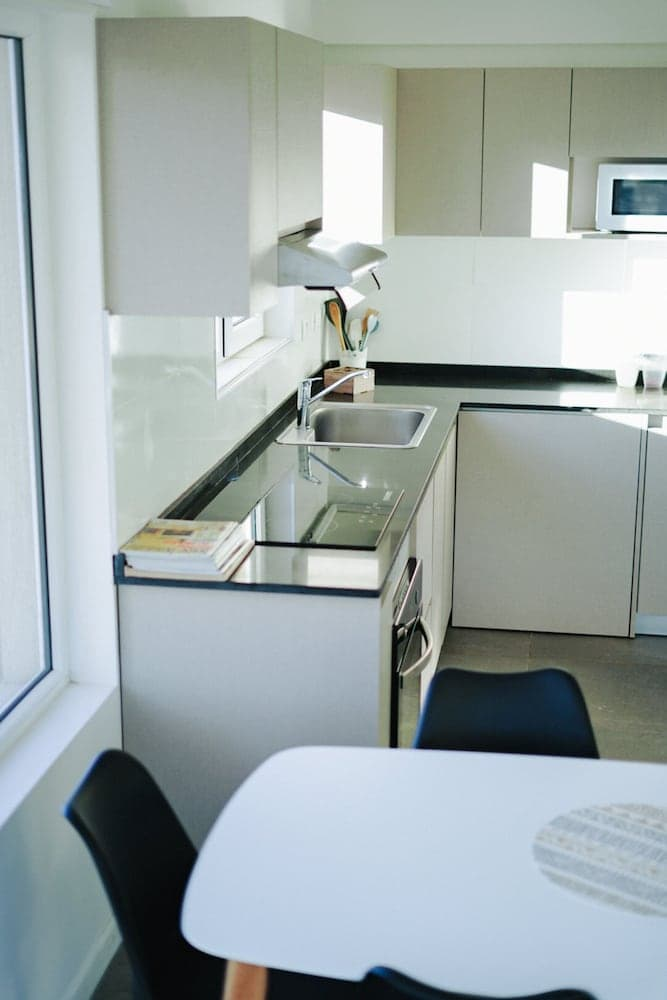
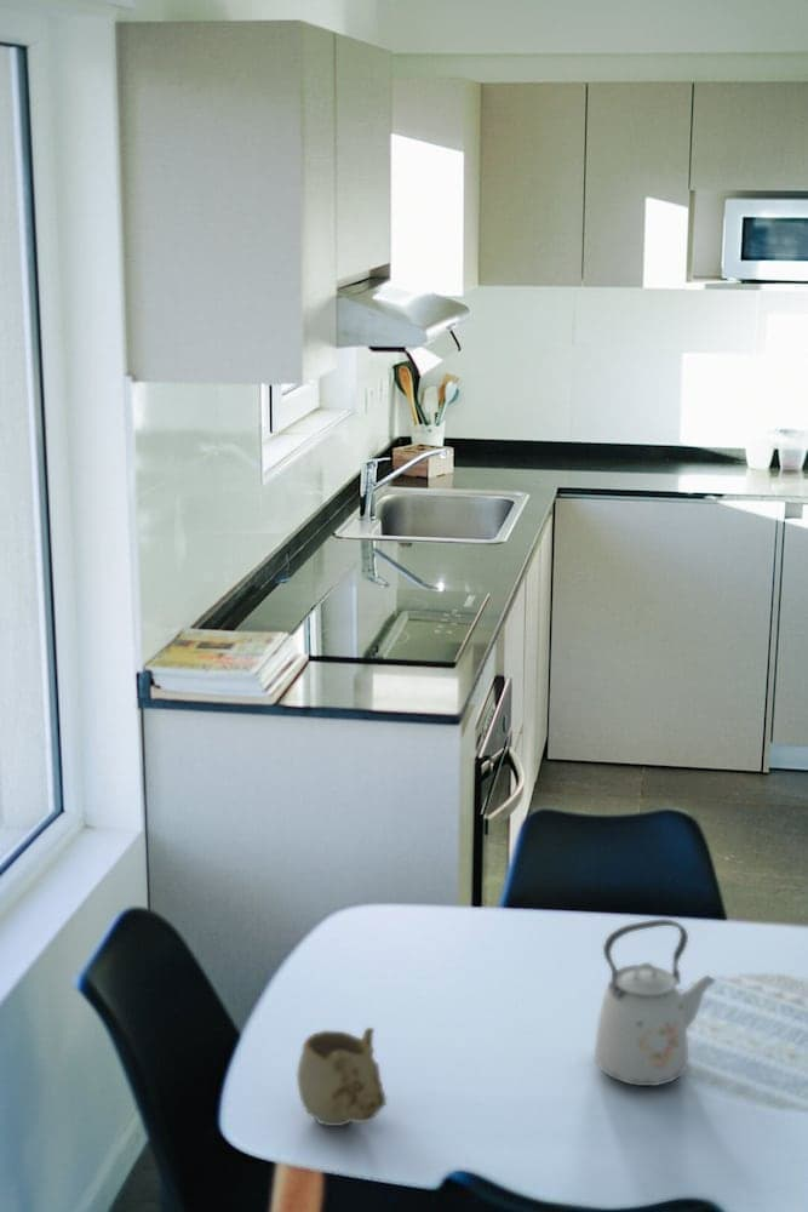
+ kettle [594,917,716,1087]
+ mug [296,1027,388,1127]
